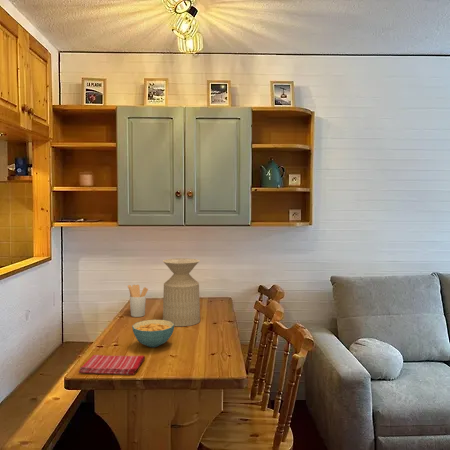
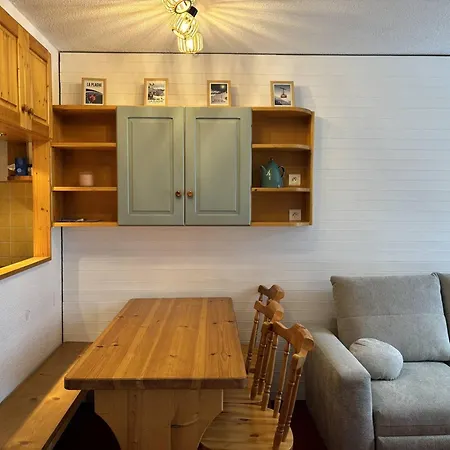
- side table [162,257,201,327]
- utensil holder [127,284,149,318]
- dish towel [77,354,146,376]
- cereal bowl [131,319,175,348]
